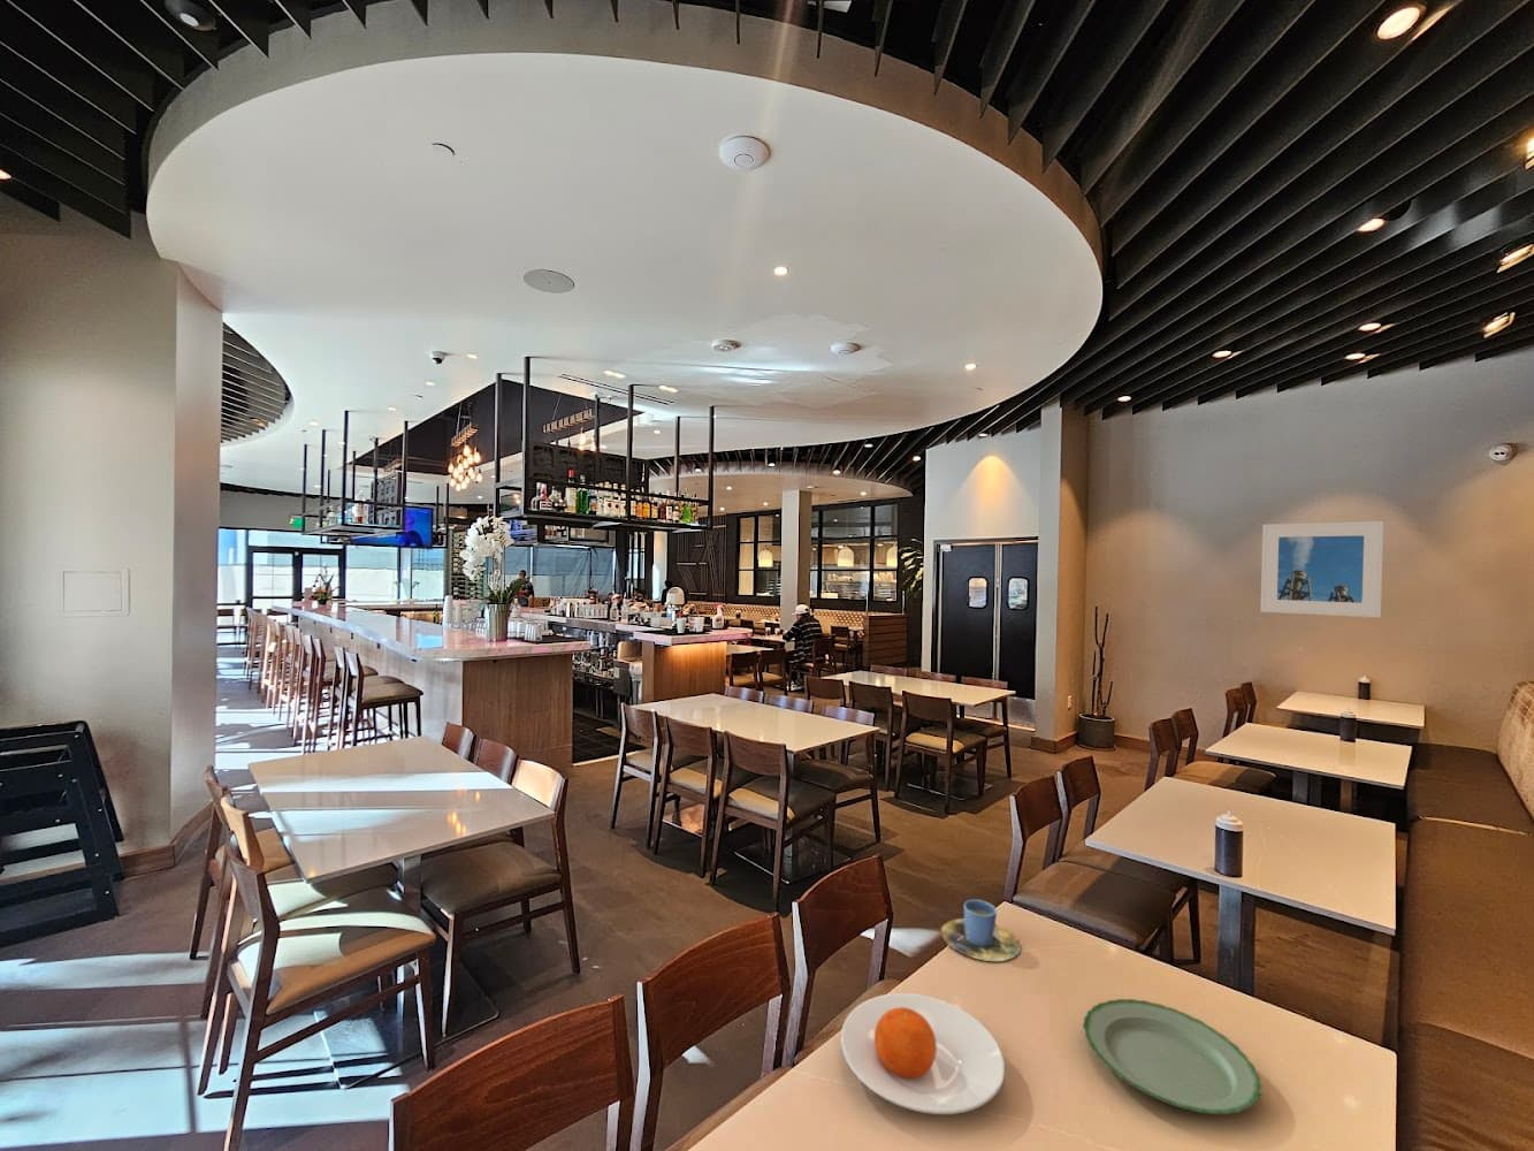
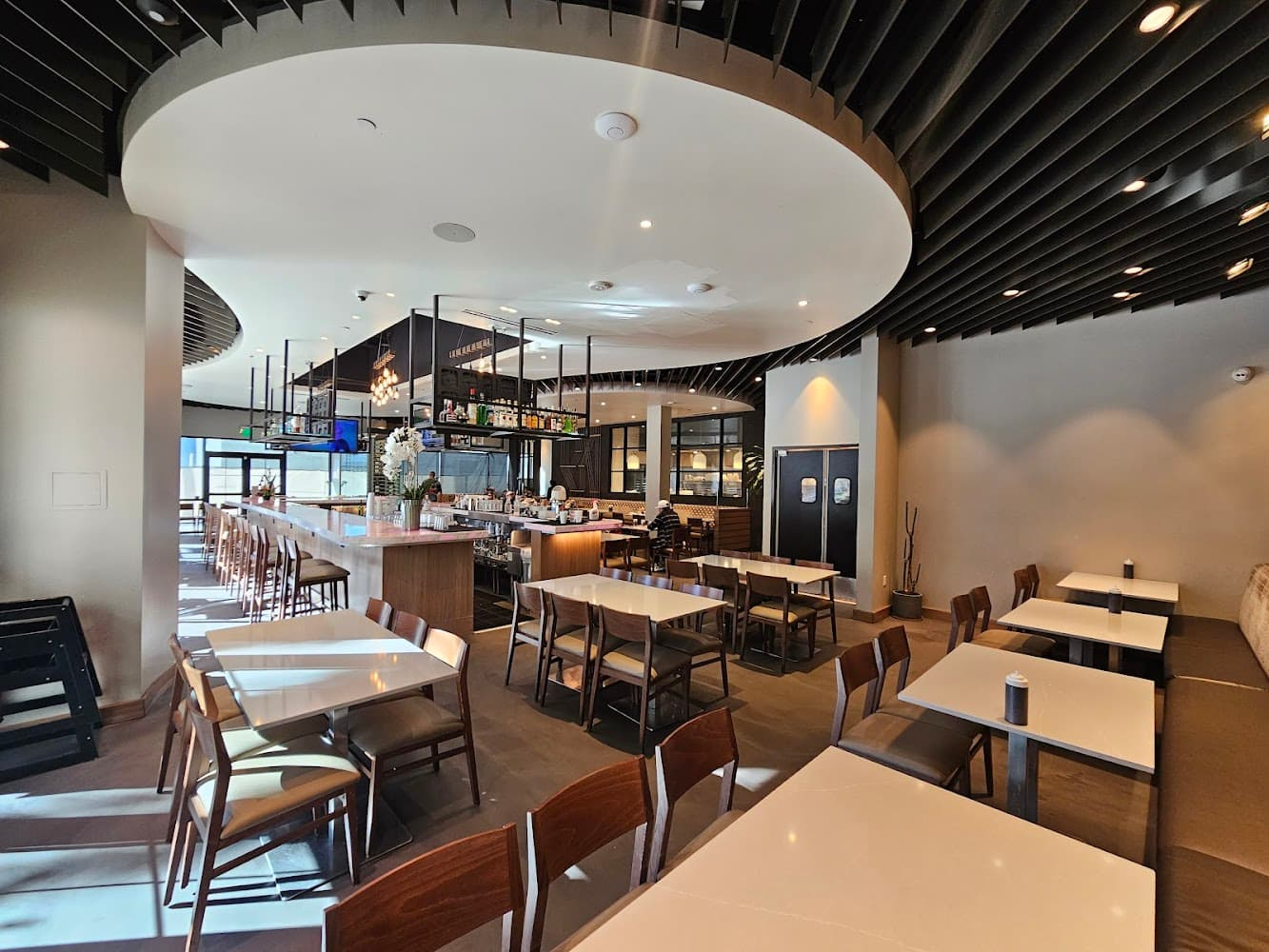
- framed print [1260,520,1384,619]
- plate [839,993,1006,1115]
- plate [1082,997,1262,1115]
- cup [940,900,1021,962]
